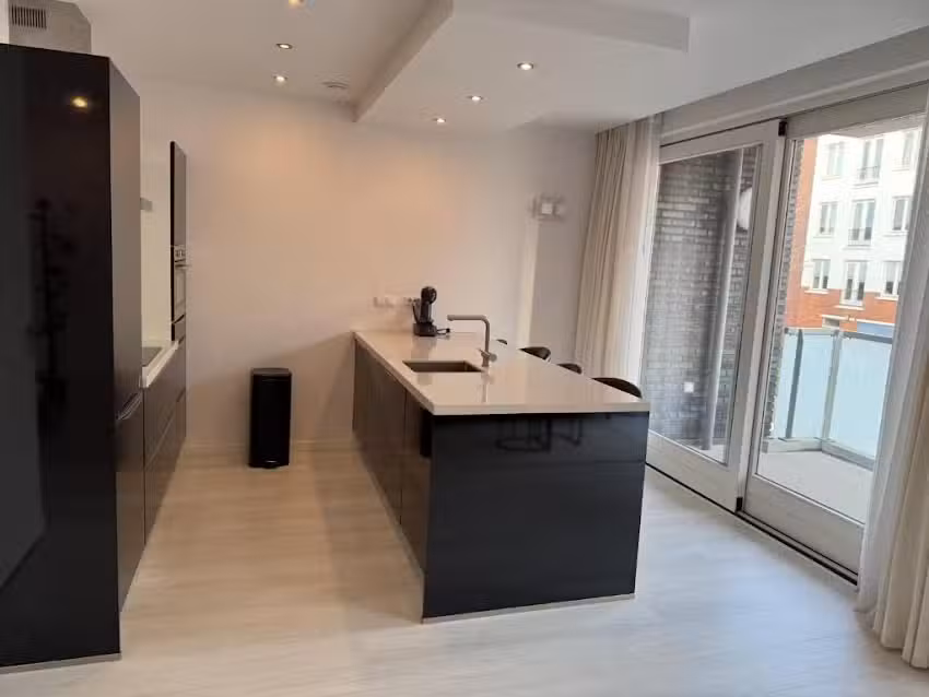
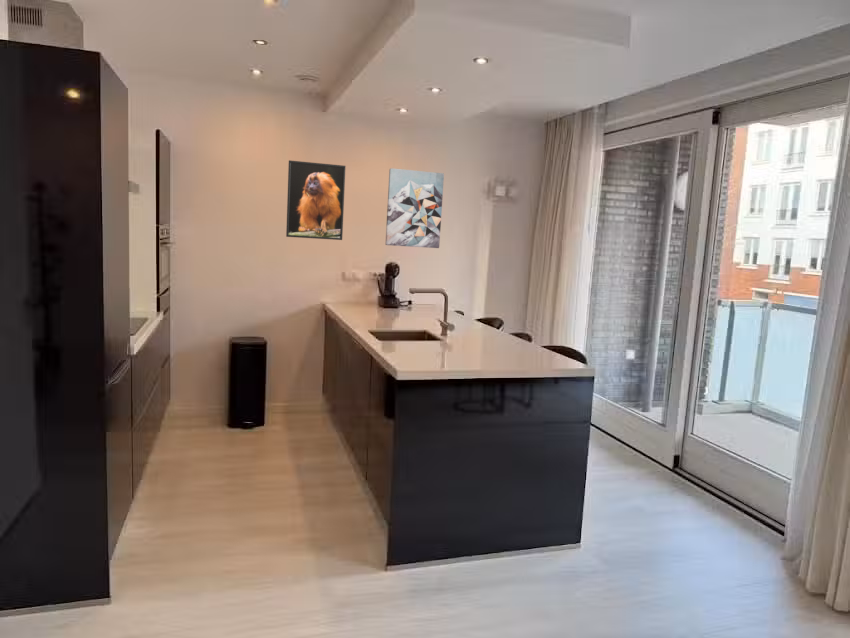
+ wall art [384,167,445,249]
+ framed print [285,159,347,241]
